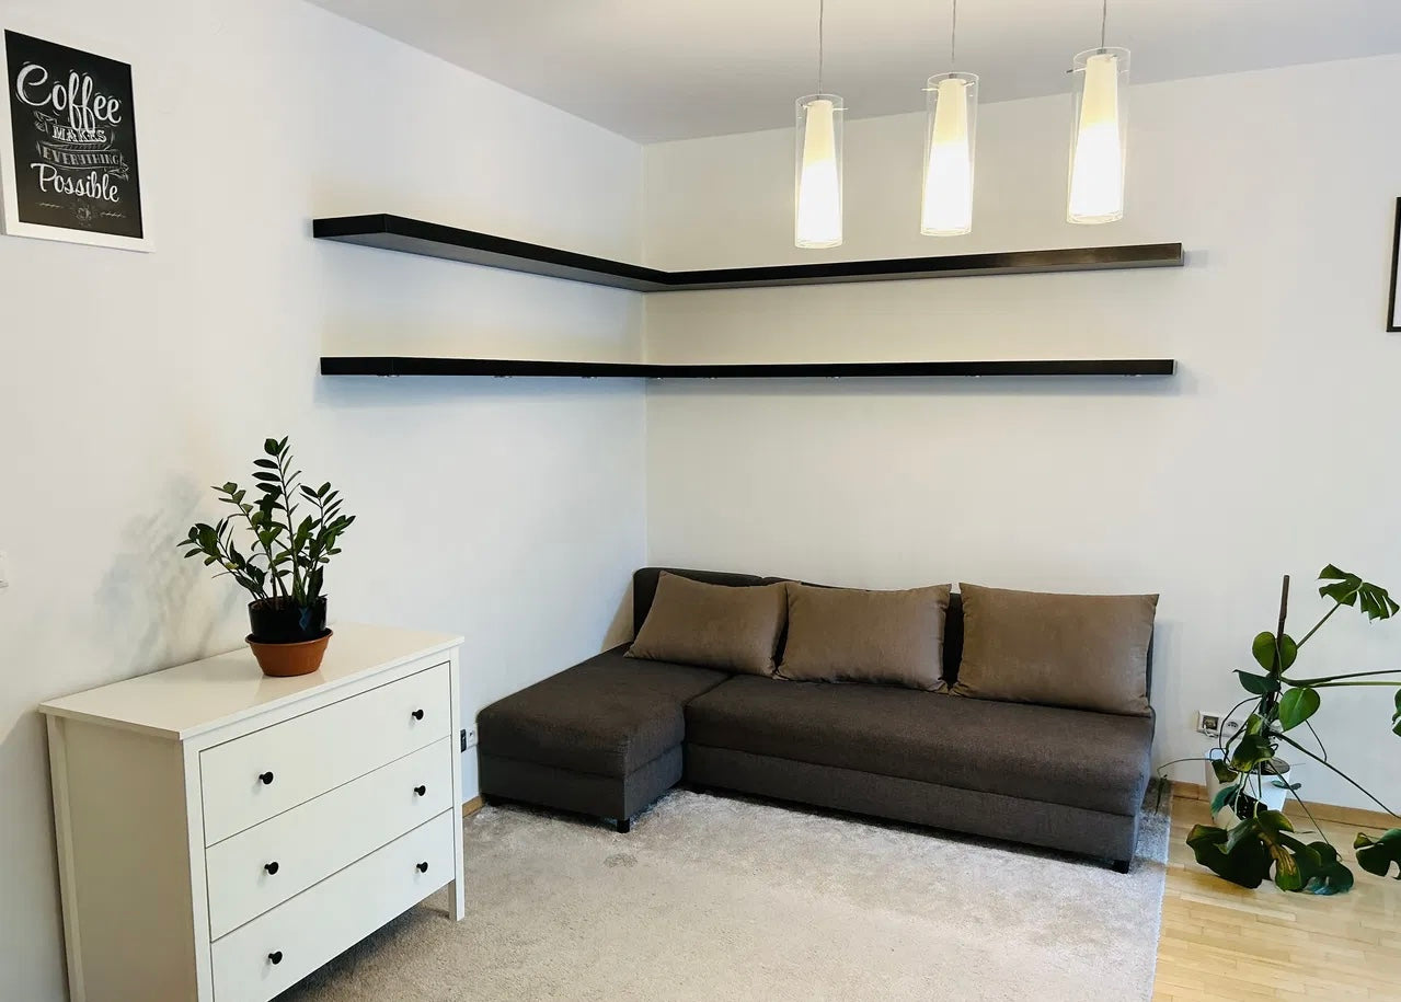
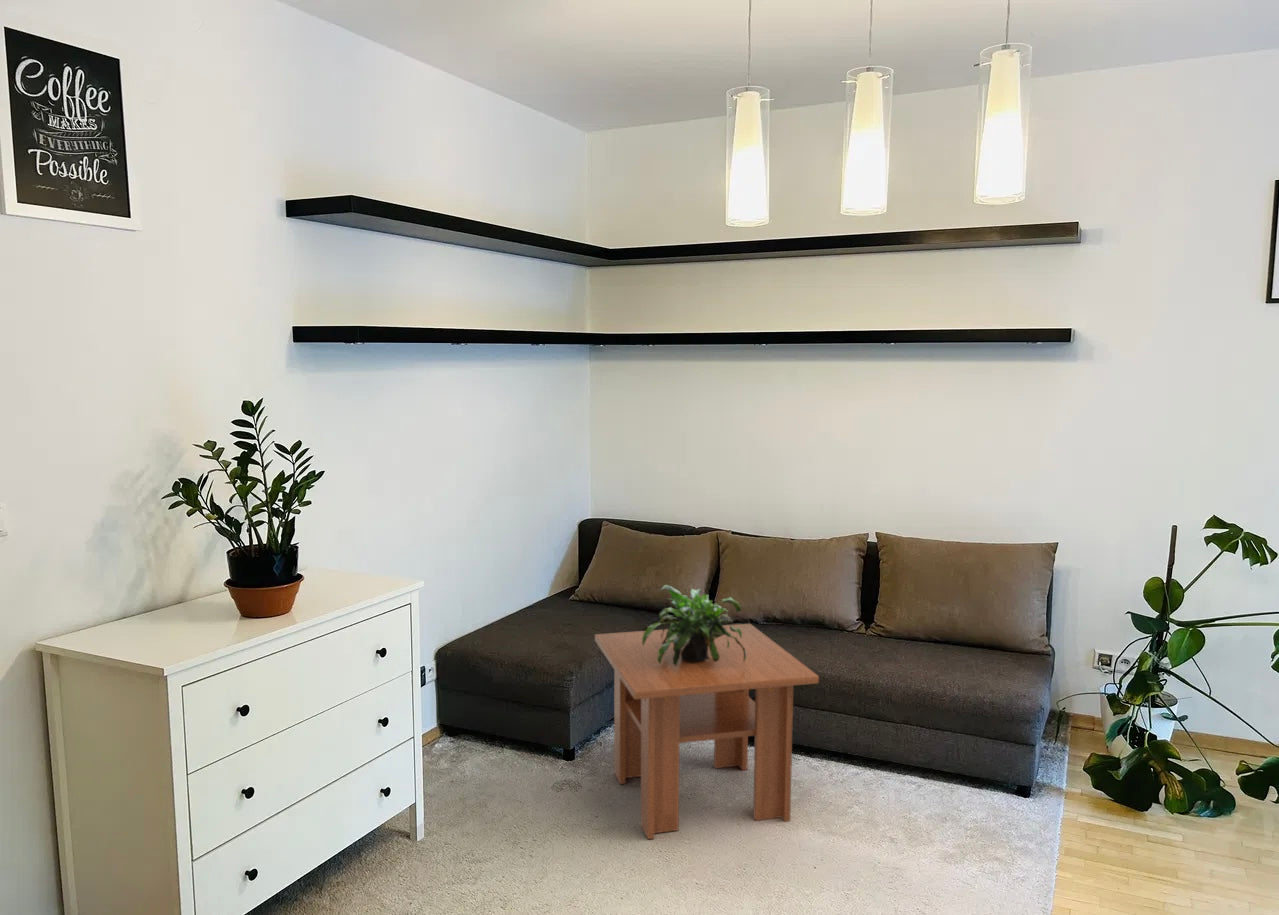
+ potted plant [642,584,747,666]
+ coffee table [594,623,820,840]
